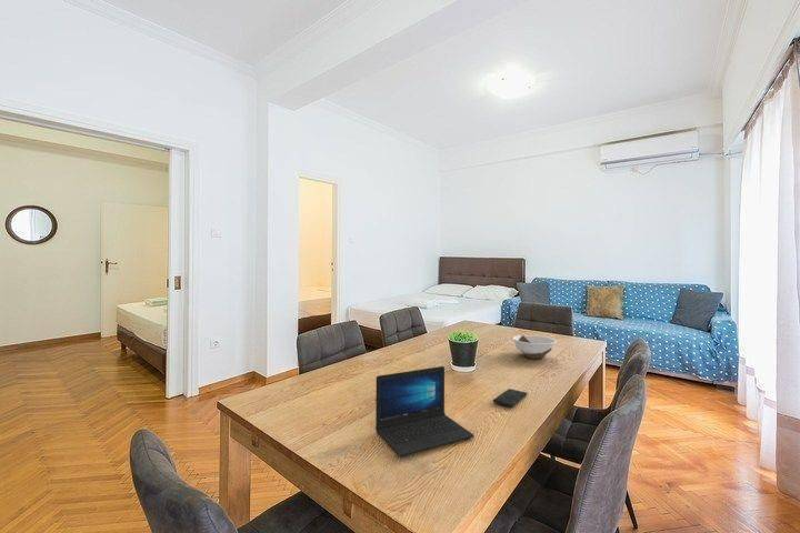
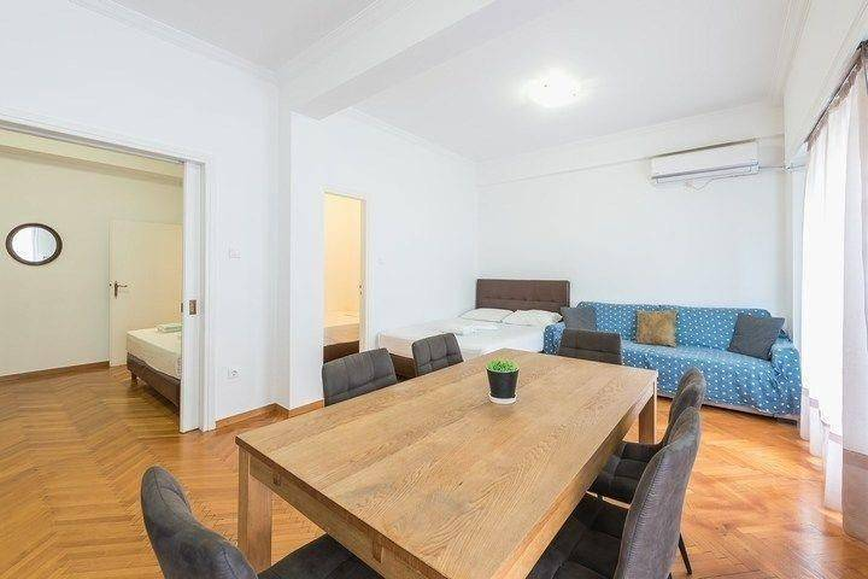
- laptop [374,365,476,457]
- bowl [511,334,558,360]
- smartphone [492,388,528,408]
